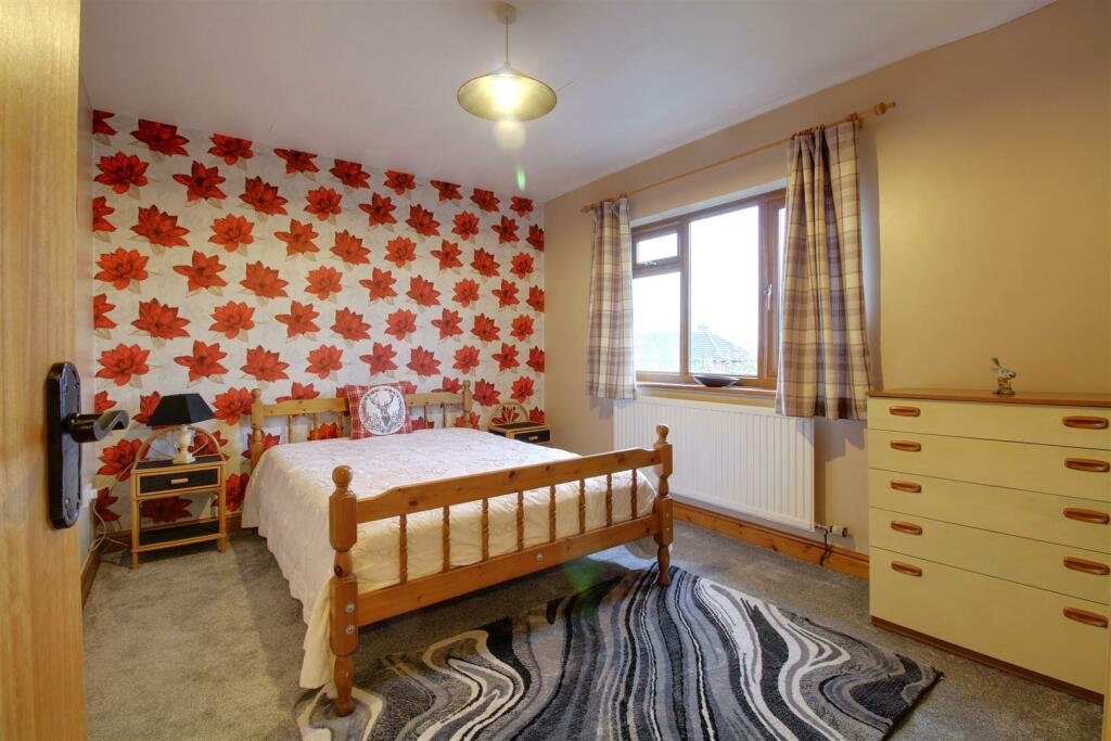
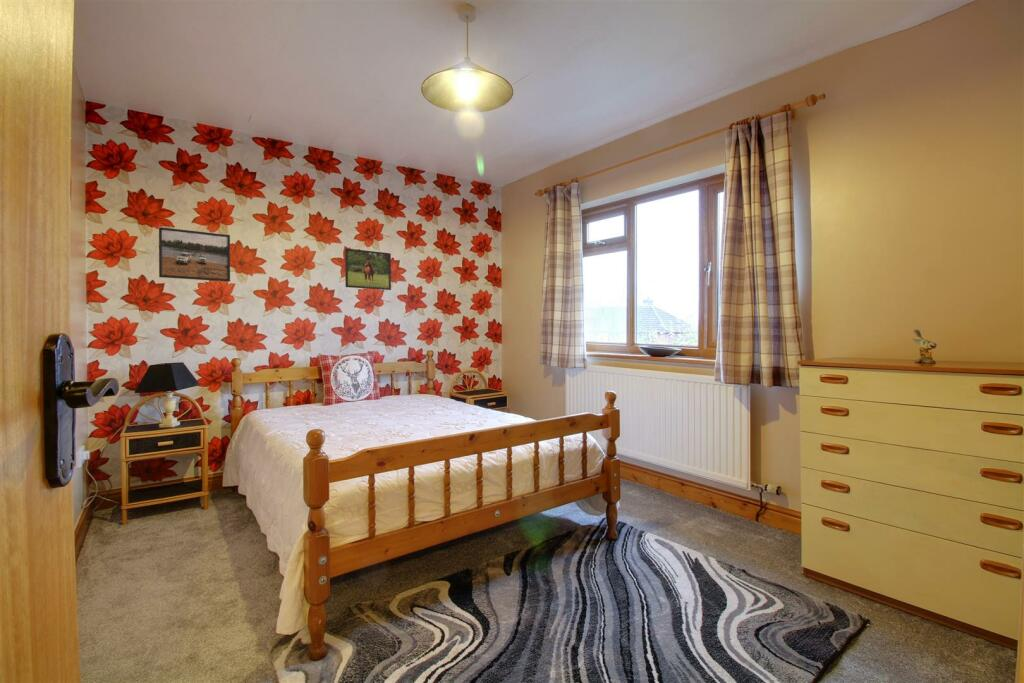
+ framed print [344,247,392,291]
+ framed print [158,226,231,283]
